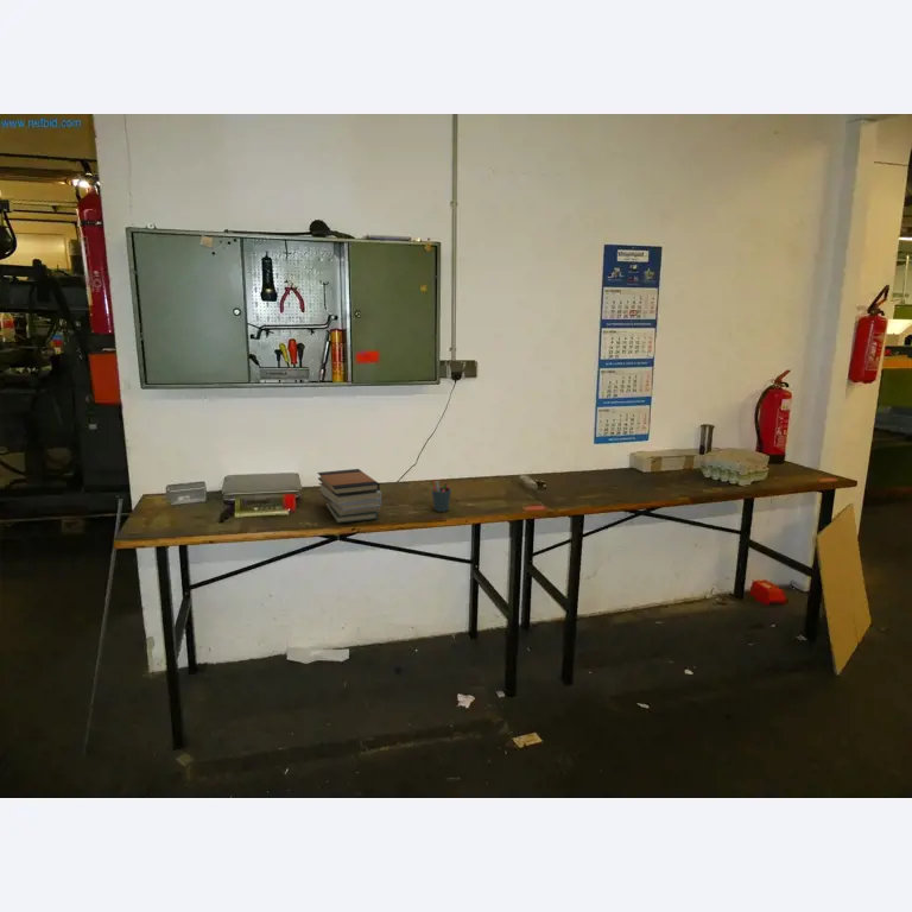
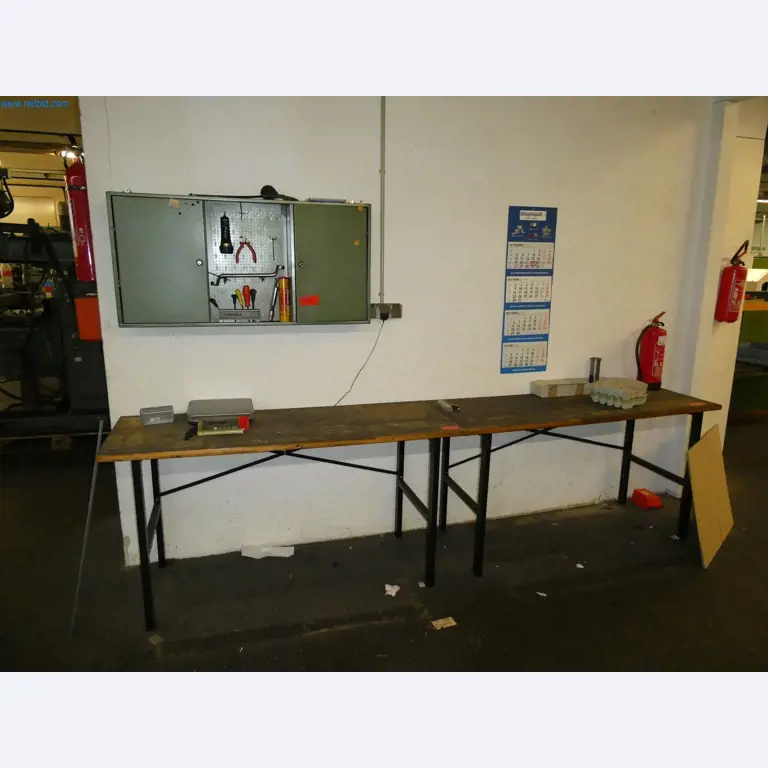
- book stack [316,468,382,525]
- pen holder [431,480,452,513]
